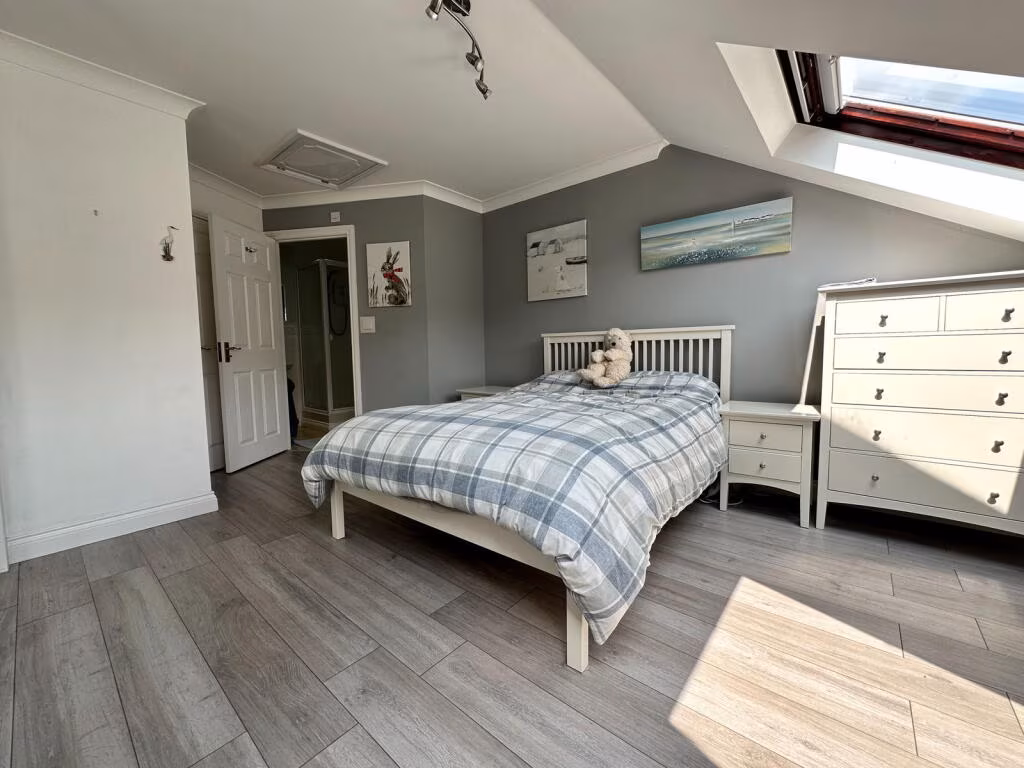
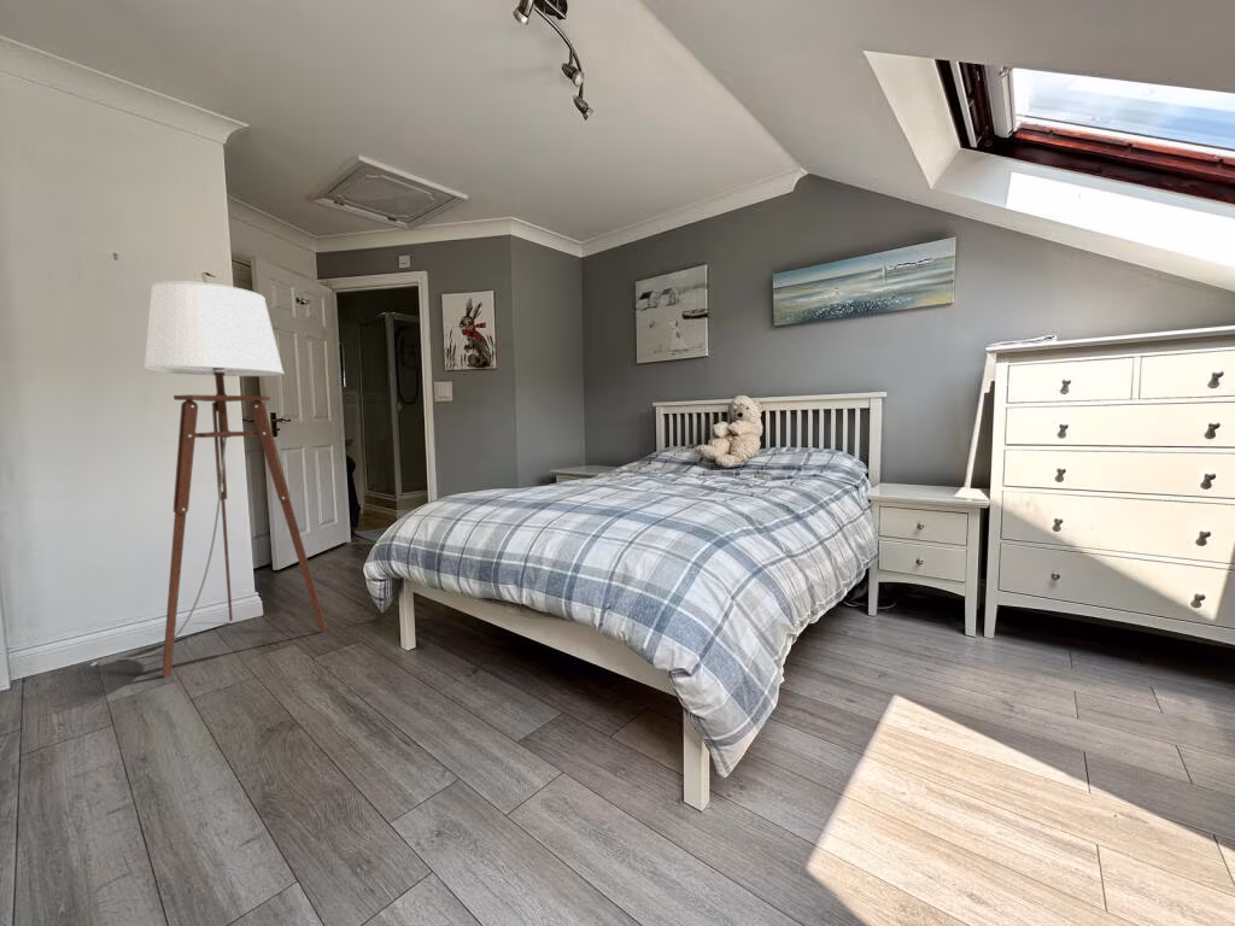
+ floor lamp [89,280,327,679]
